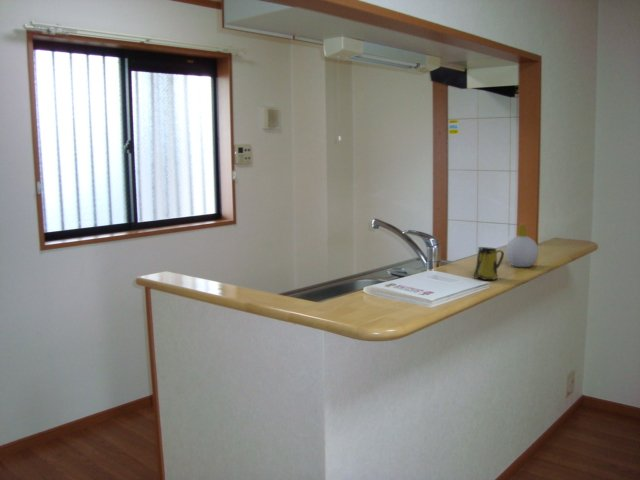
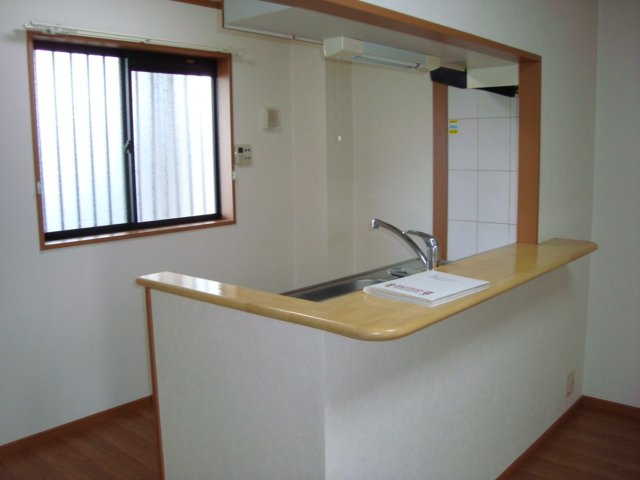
- mug [473,246,505,281]
- soap bottle [504,223,540,268]
